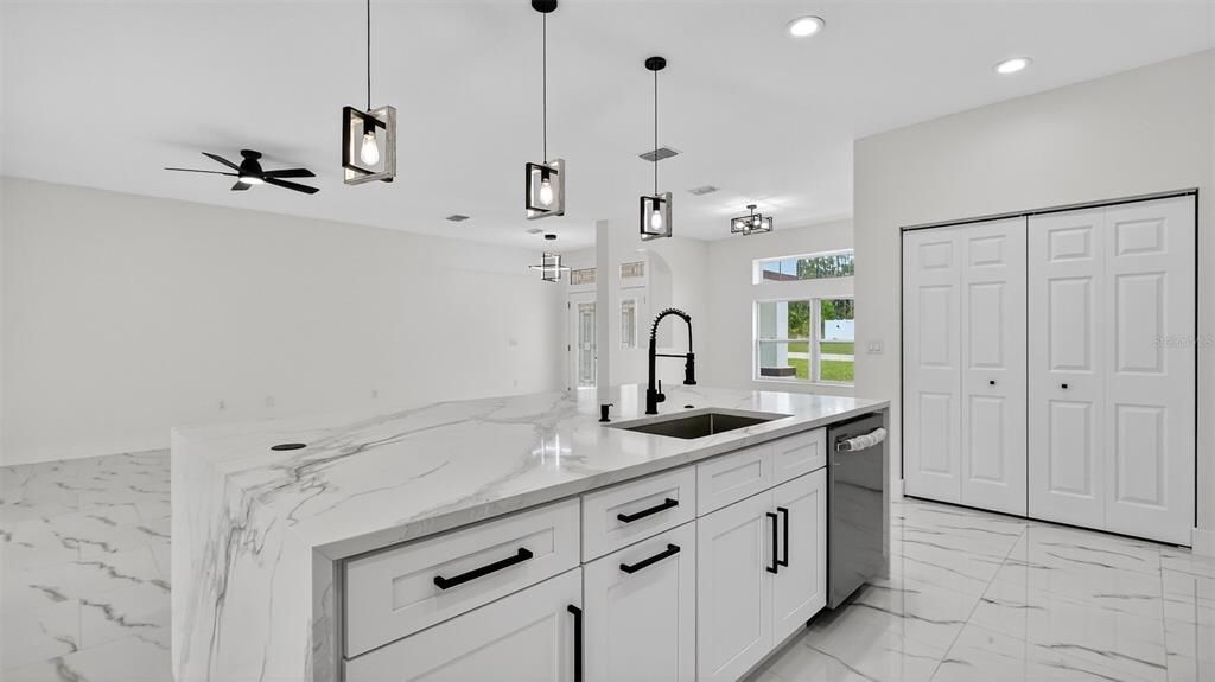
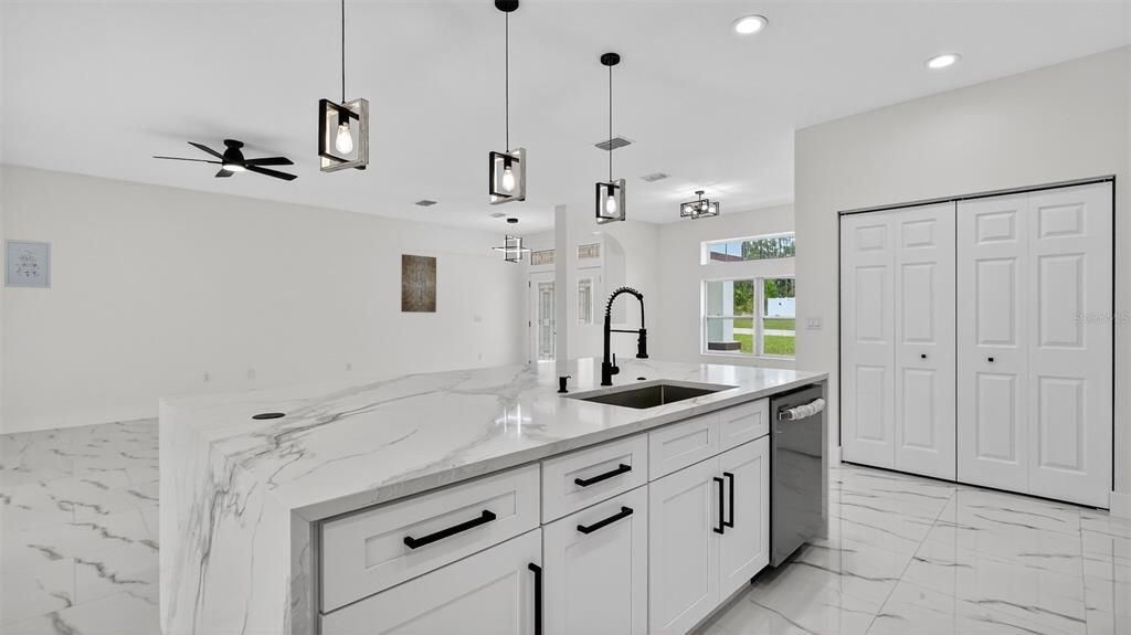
+ wall art [400,253,437,314]
+ wall art [3,237,52,289]
